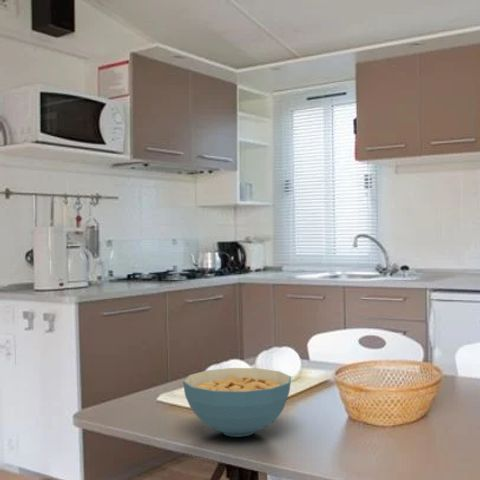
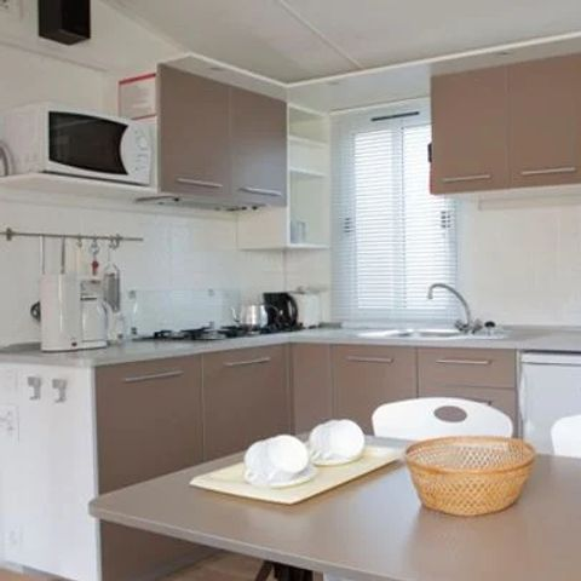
- cereal bowl [182,367,292,438]
